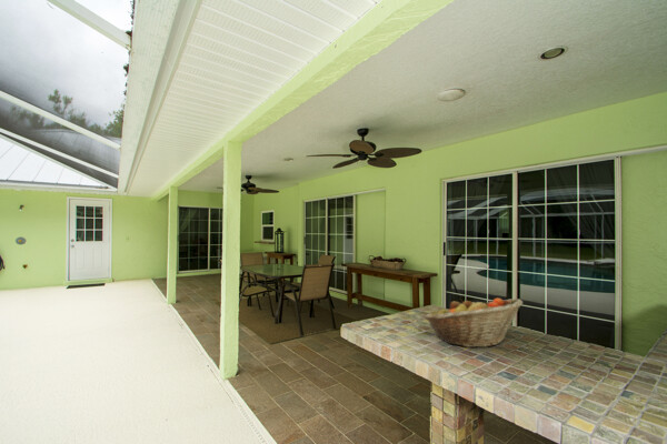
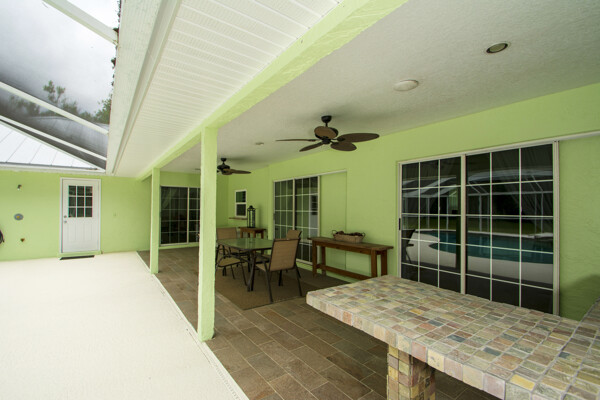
- fruit basket [424,297,524,349]
